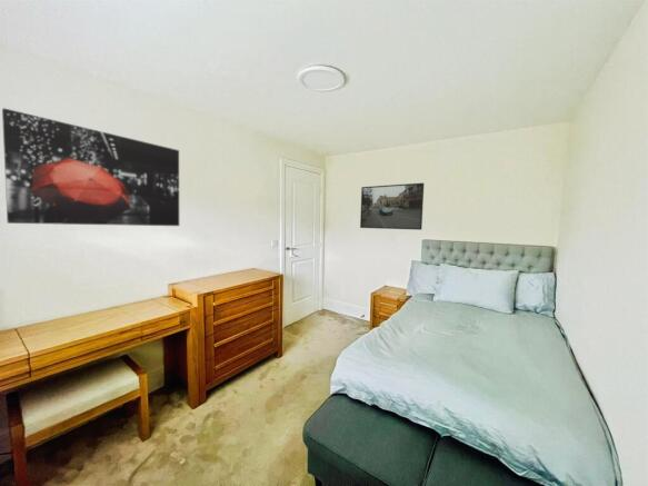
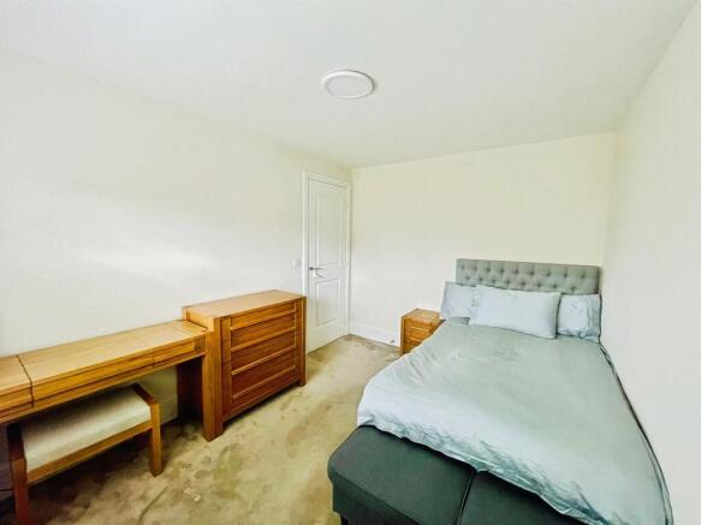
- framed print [359,181,425,231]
- wall art [1,107,180,227]
